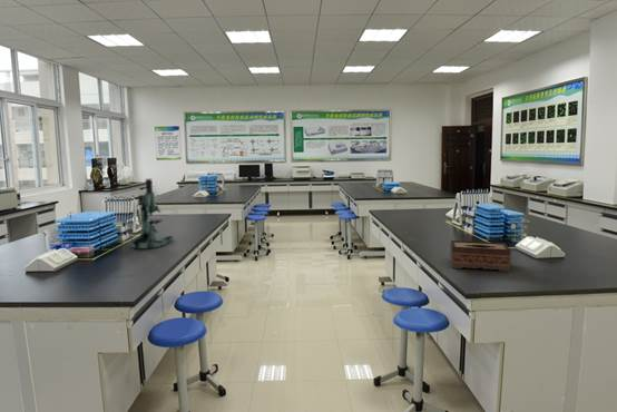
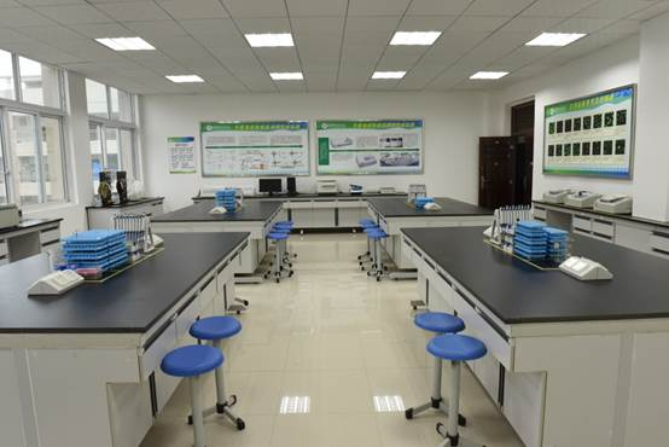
- tissue box [449,239,512,273]
- microscope [131,178,174,249]
